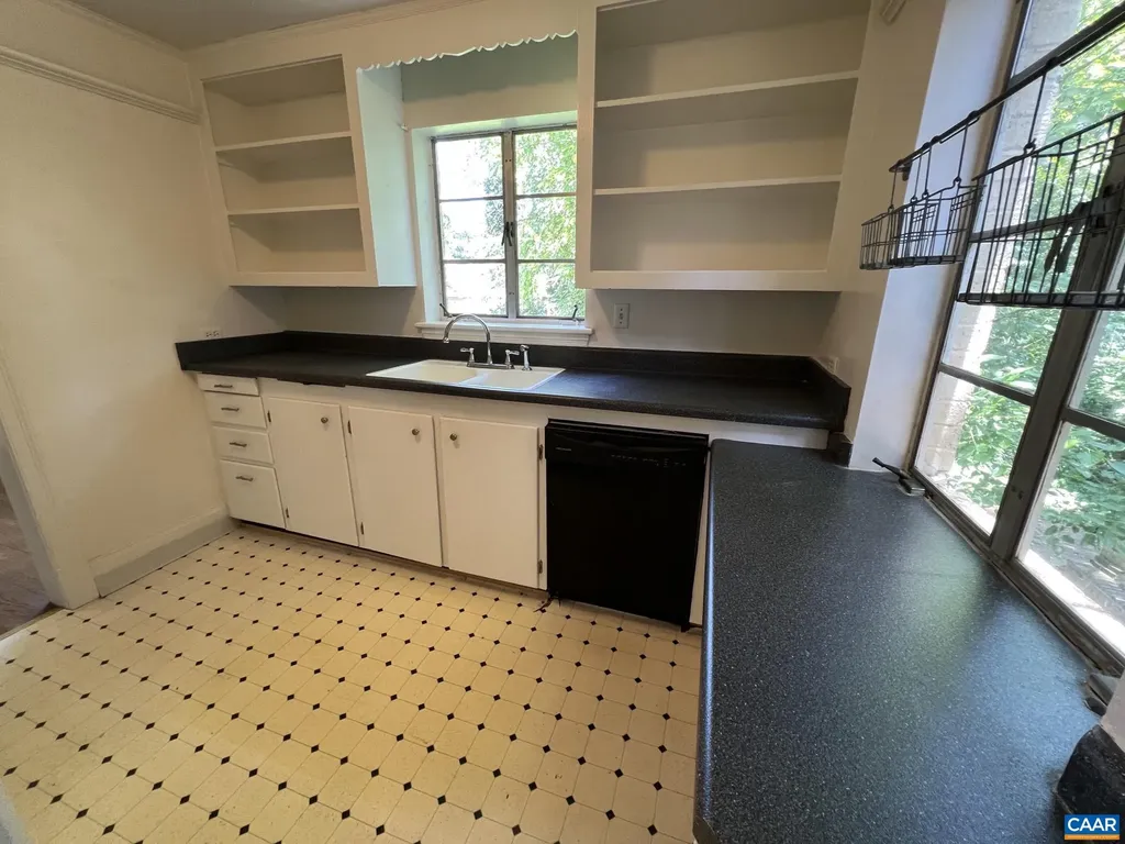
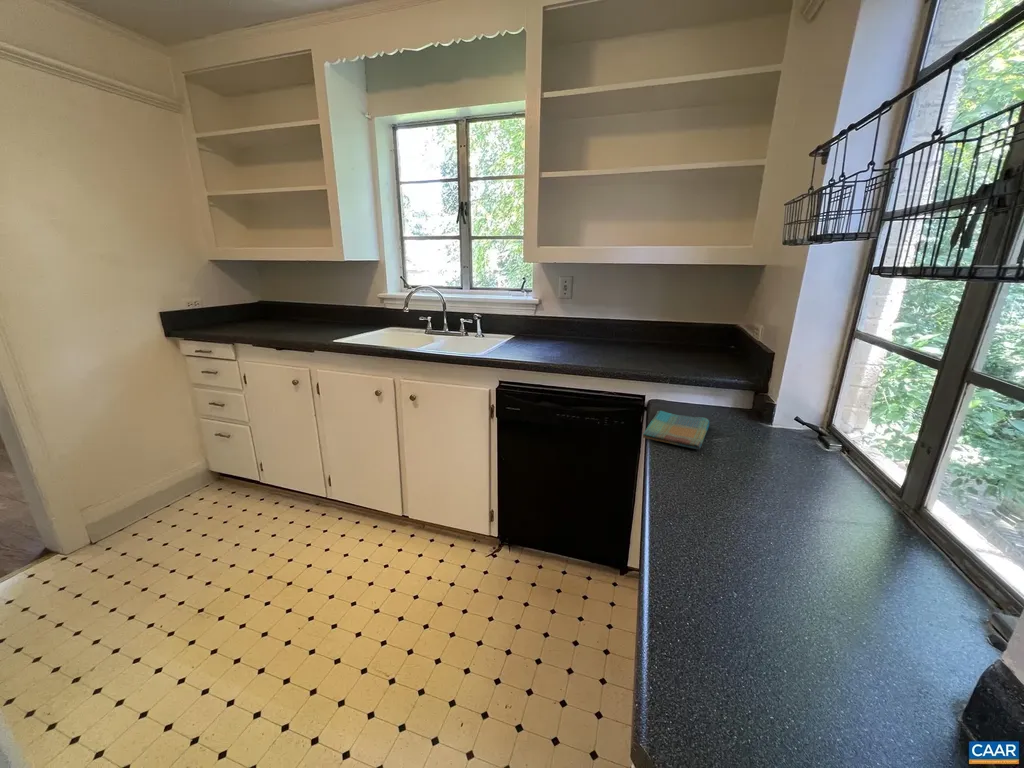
+ dish towel [642,410,710,450]
